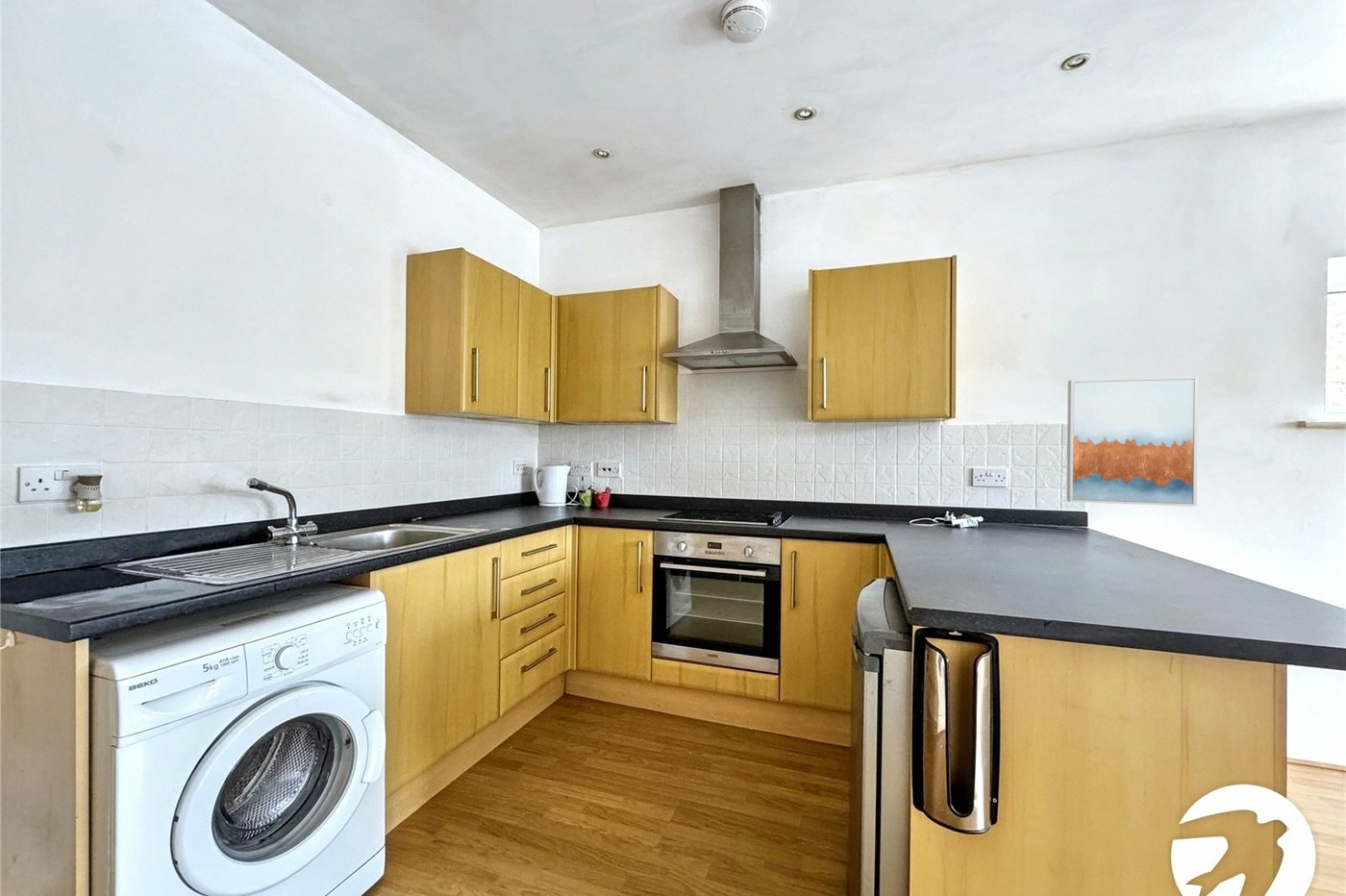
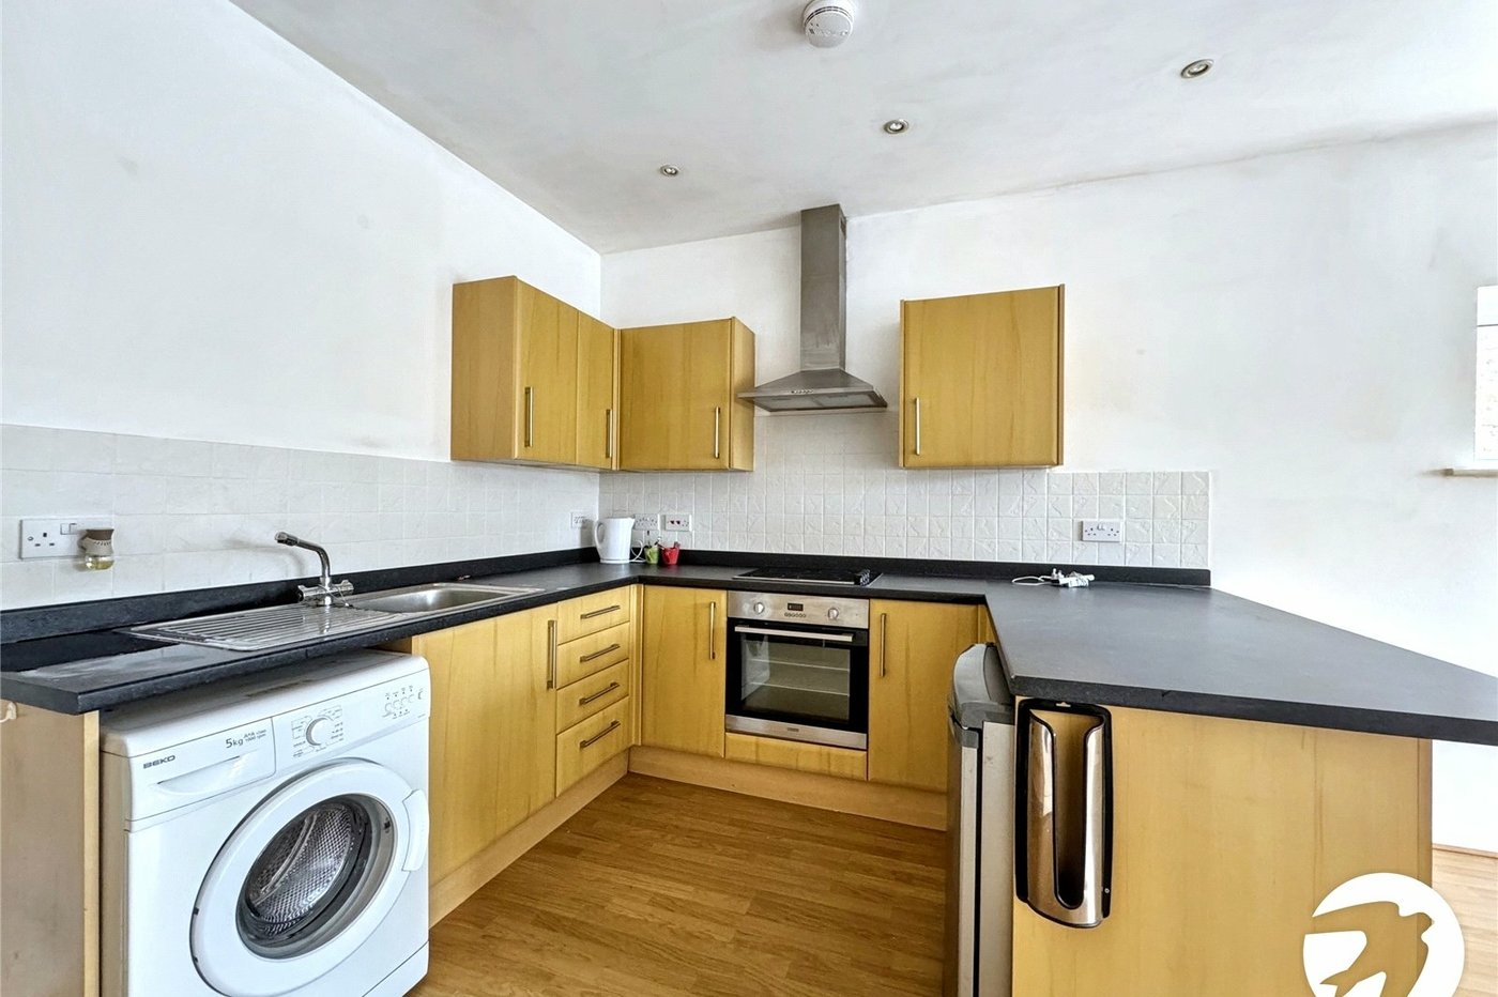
- wall art [1066,375,1199,508]
